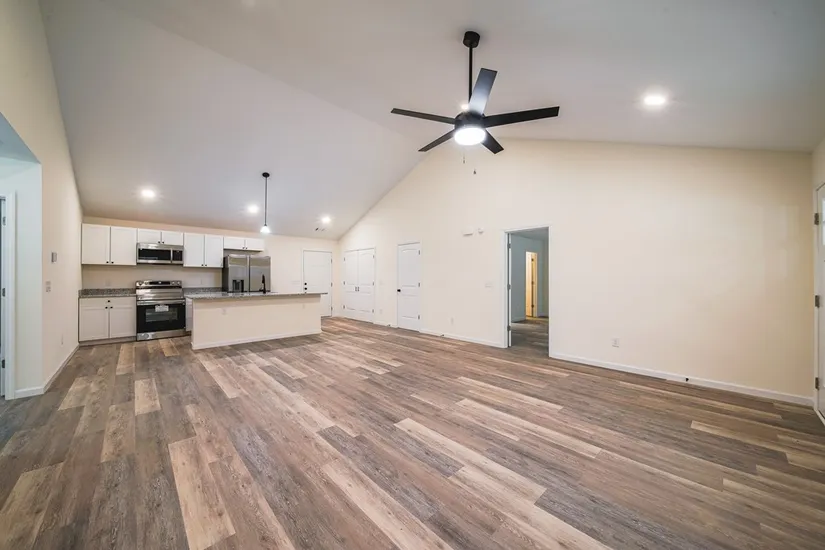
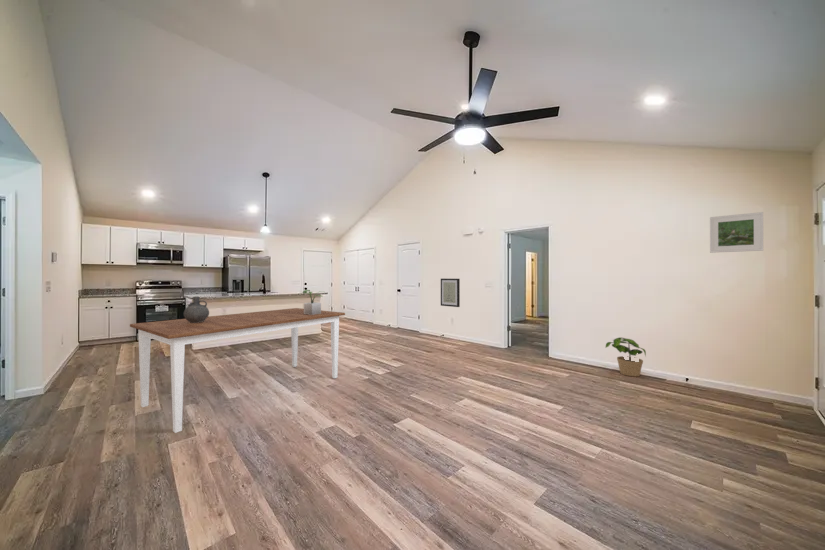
+ ceramic jug [183,296,210,323]
+ wall art [440,278,461,308]
+ dining table [129,307,346,434]
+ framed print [709,211,764,254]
+ potted plant [604,336,647,377]
+ potted plant [300,289,324,315]
